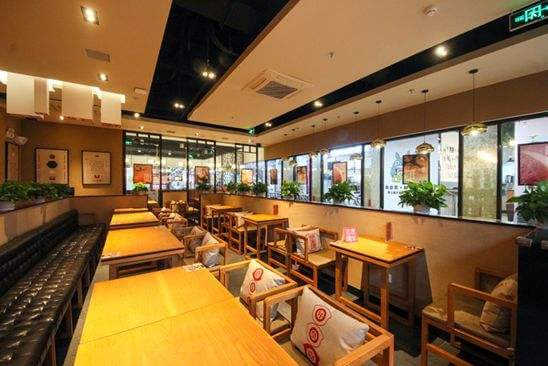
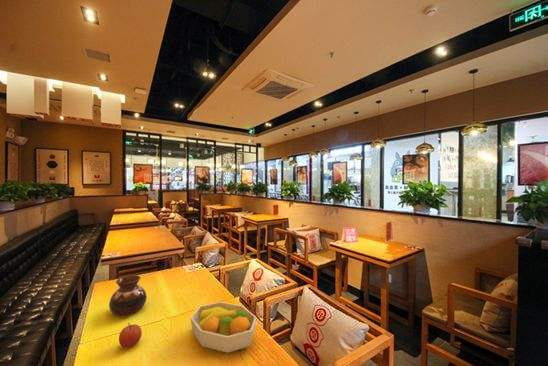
+ vase [108,274,148,317]
+ apple [118,322,143,349]
+ fruit bowl [189,301,257,354]
